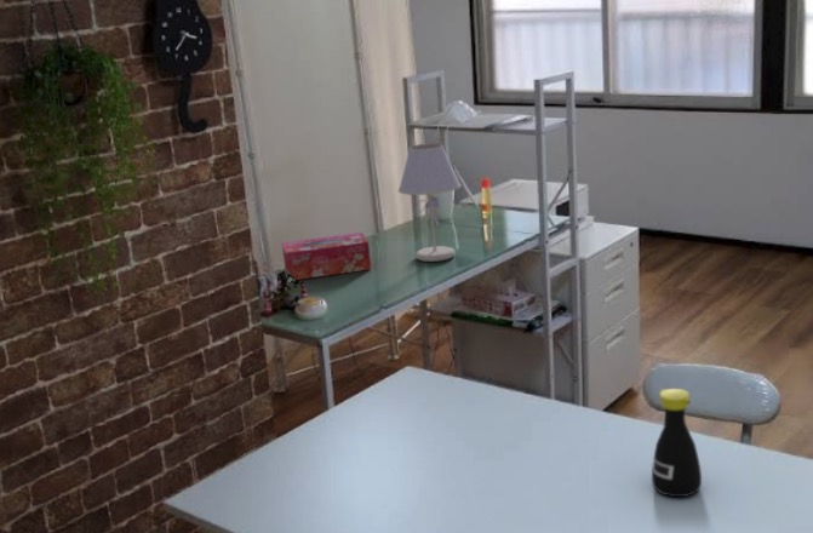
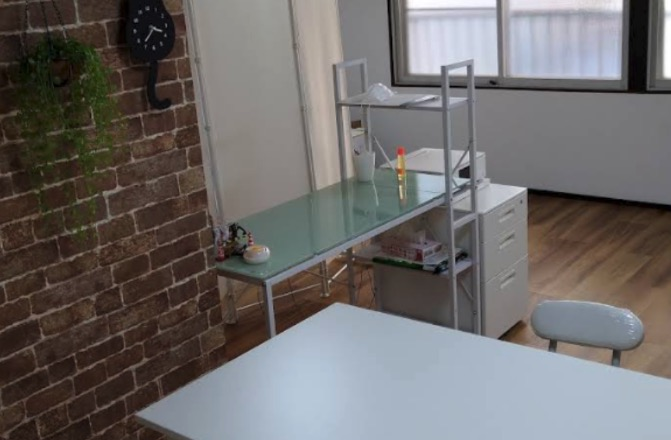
- table lamp [397,142,463,263]
- bottle [651,388,703,498]
- tissue box [281,231,372,281]
